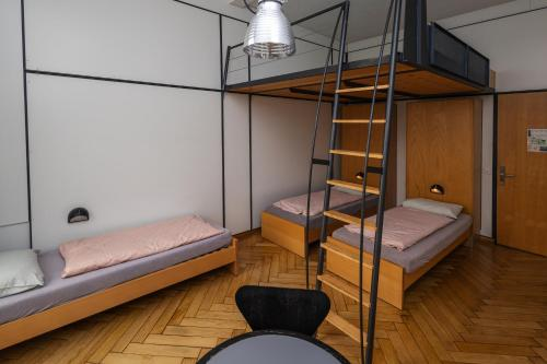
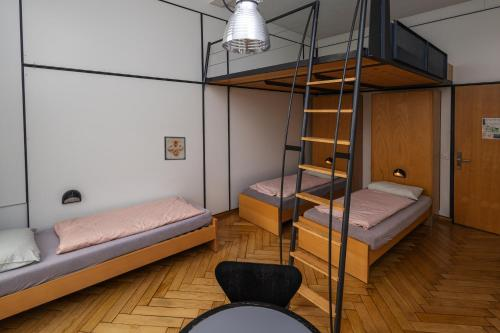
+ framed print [163,135,187,161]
